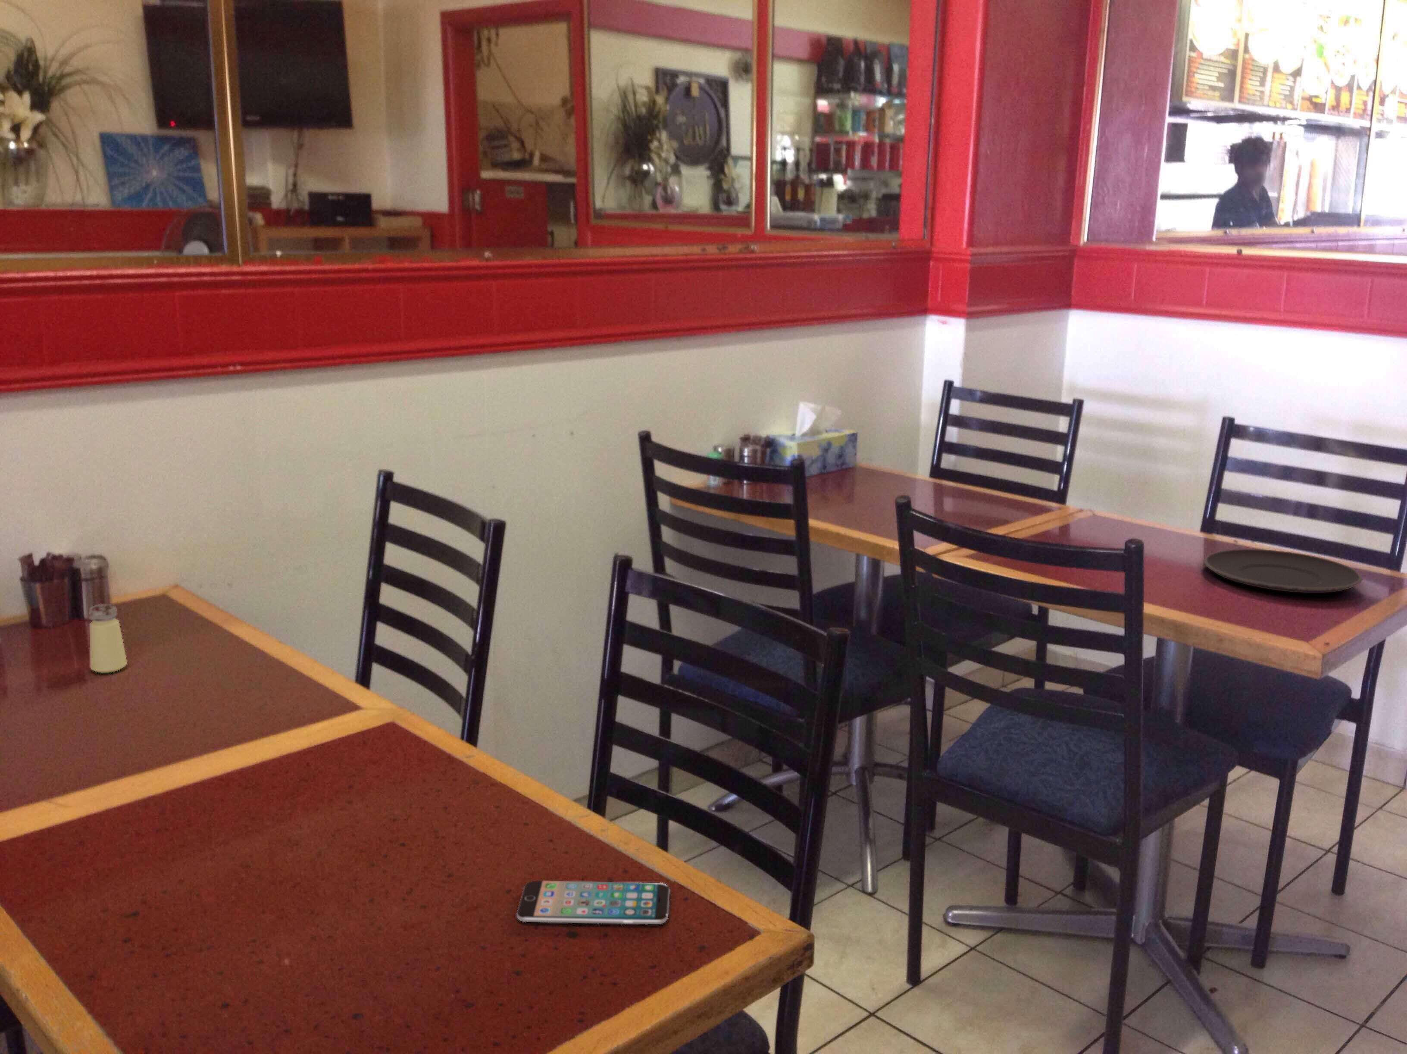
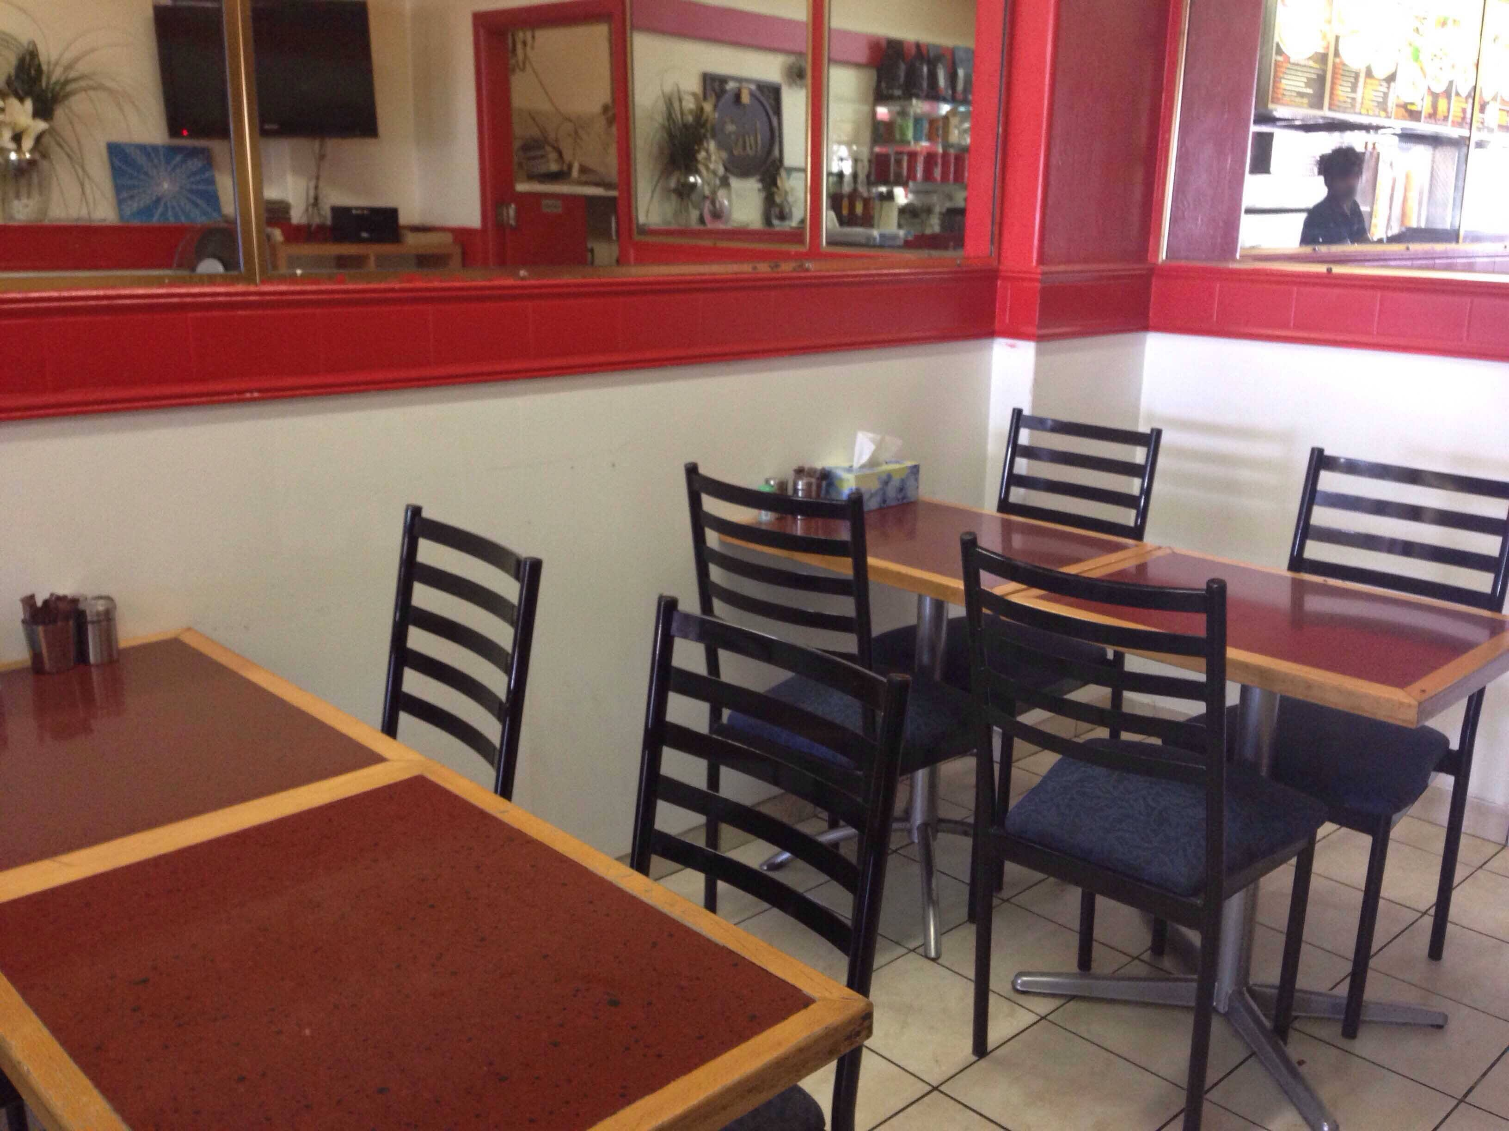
- smartphone [516,880,670,924]
- saltshaker [89,603,127,673]
- plate [1203,548,1363,593]
